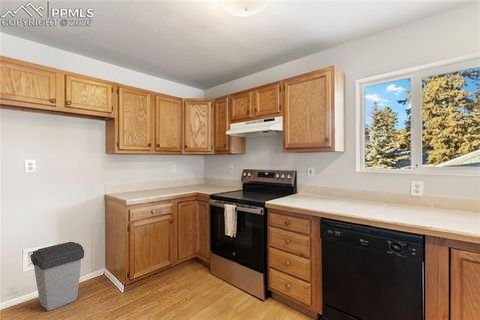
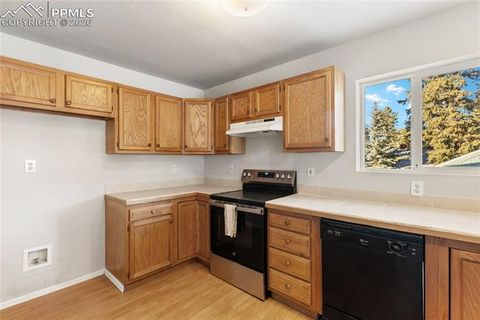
- trash can [29,241,85,312]
